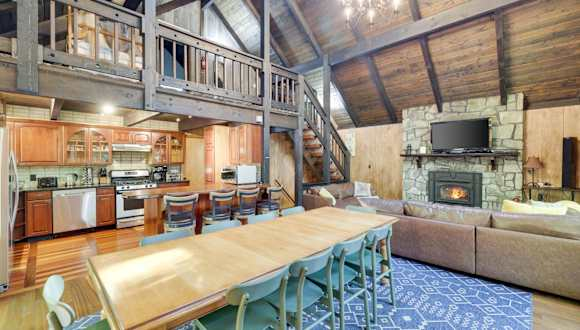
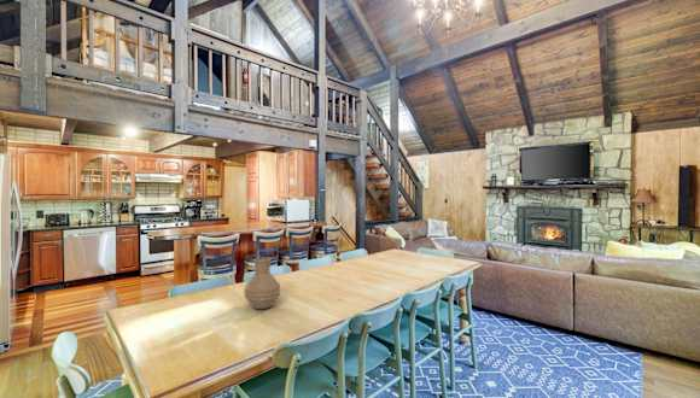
+ vase [243,256,281,310]
